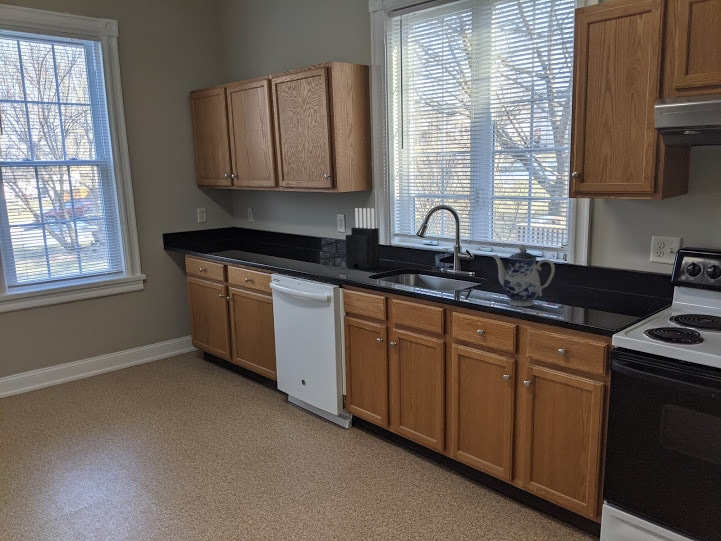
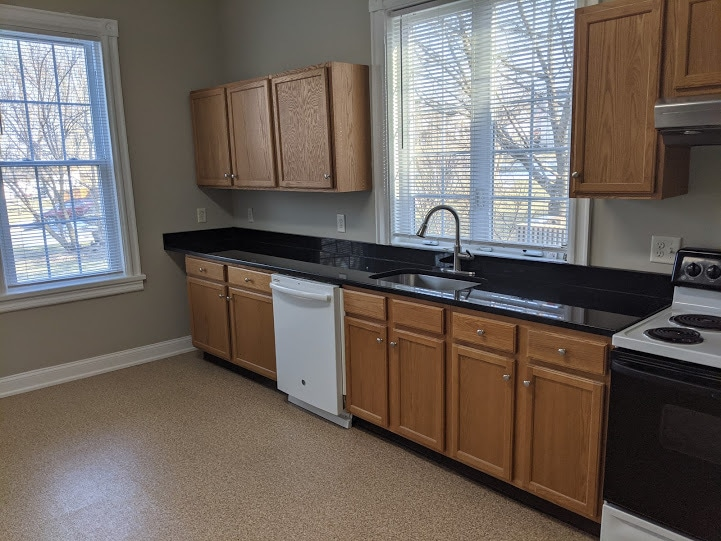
- teapot [492,244,556,307]
- knife block [345,207,380,270]
